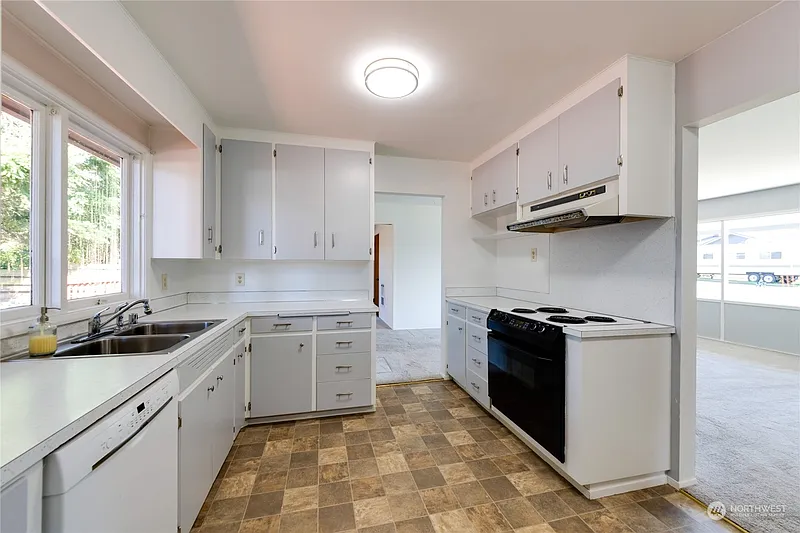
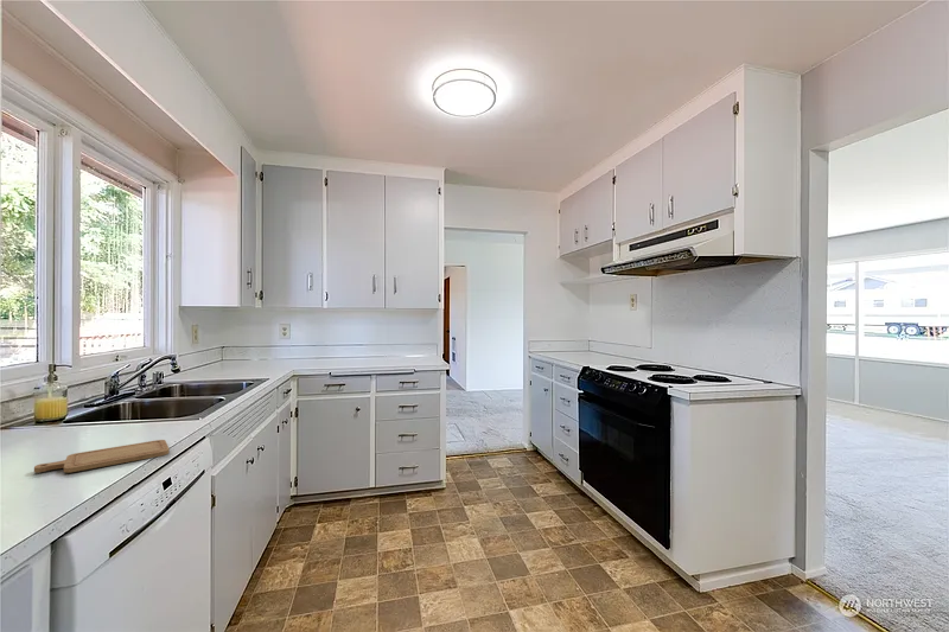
+ chopping board [33,439,171,474]
